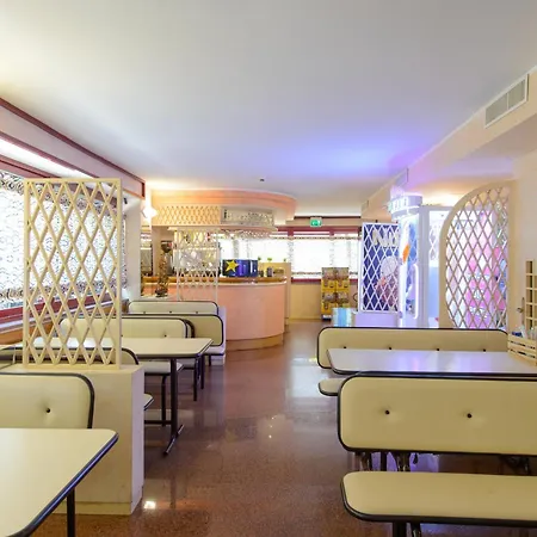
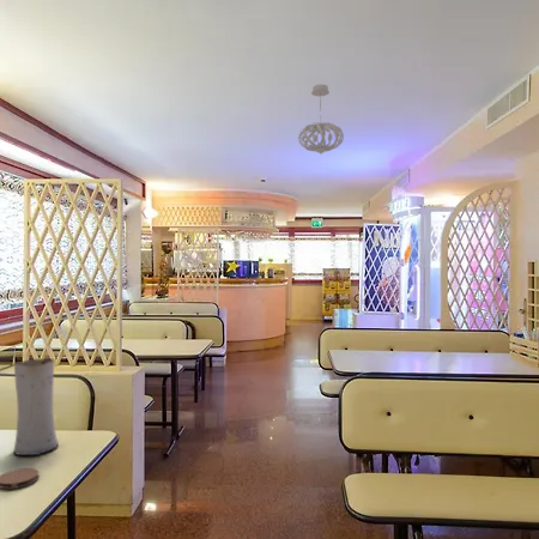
+ vase [12,358,60,456]
+ pendant light [297,84,345,155]
+ coaster [0,467,40,490]
